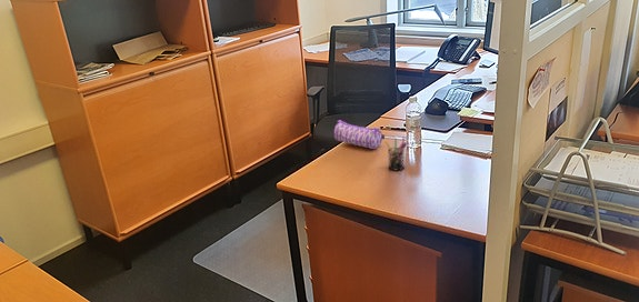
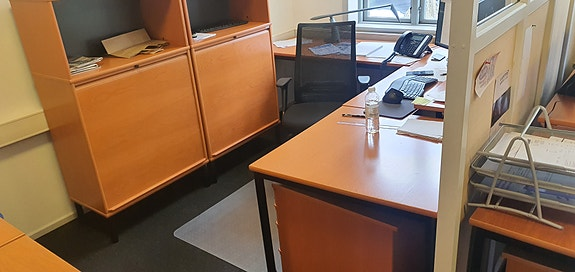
- pen holder [383,135,409,171]
- pencil case [333,119,386,150]
